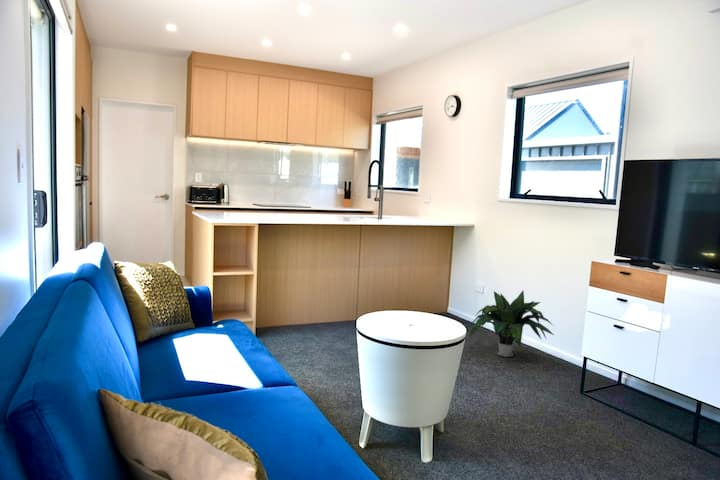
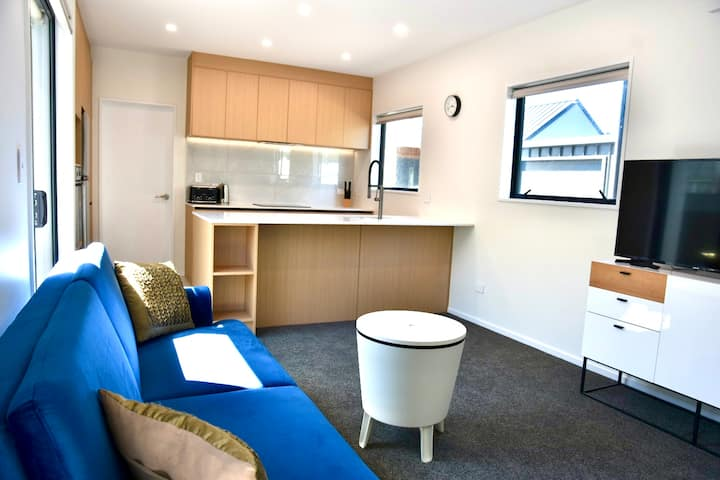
- potted plant [467,290,555,358]
